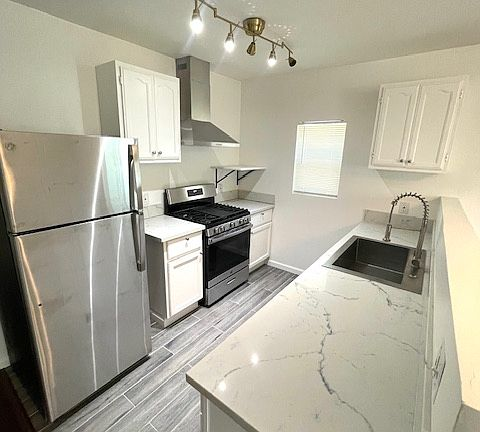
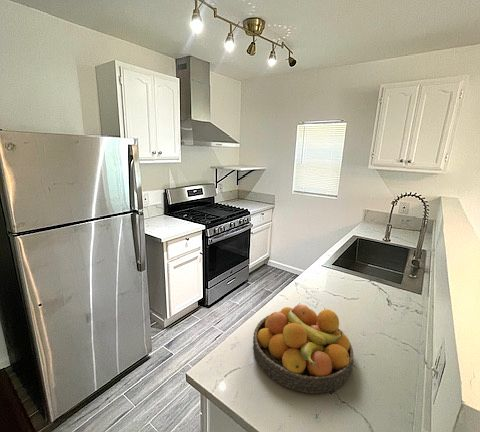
+ fruit bowl [252,303,354,394]
